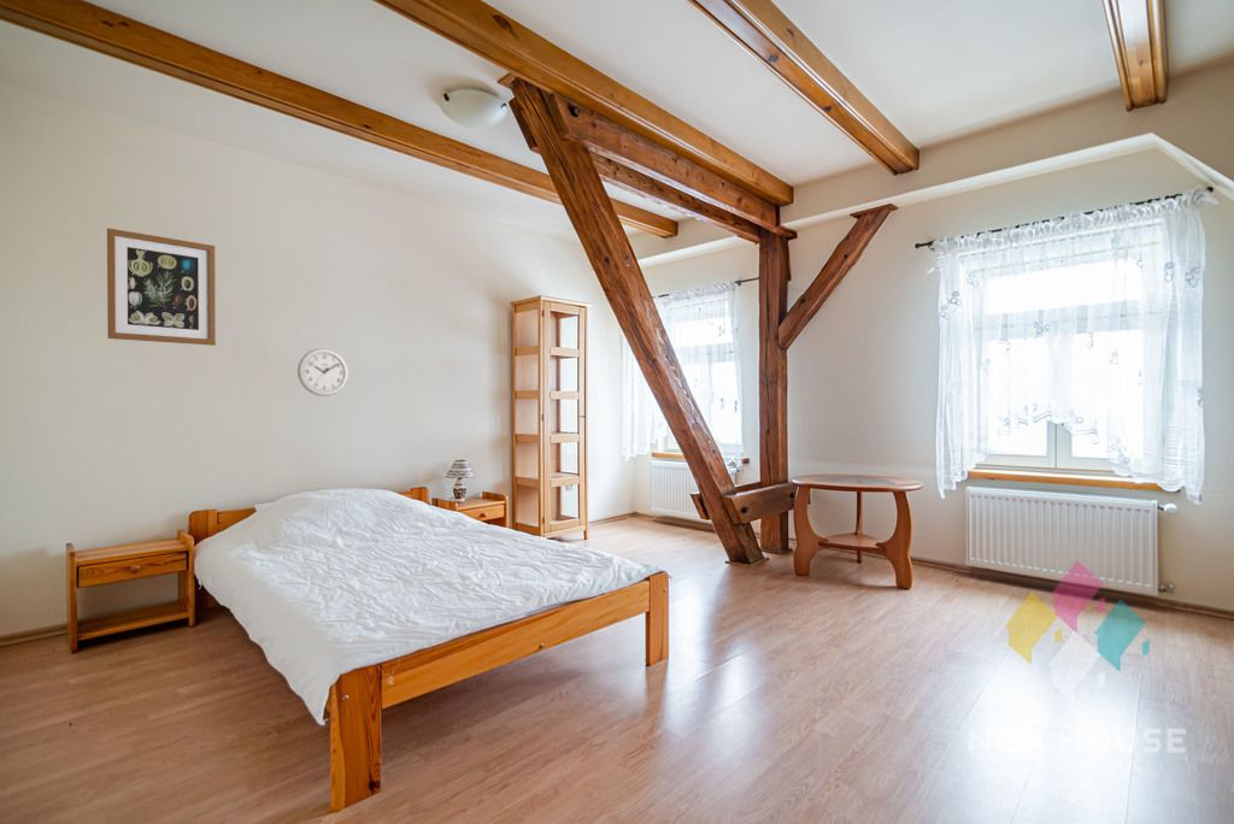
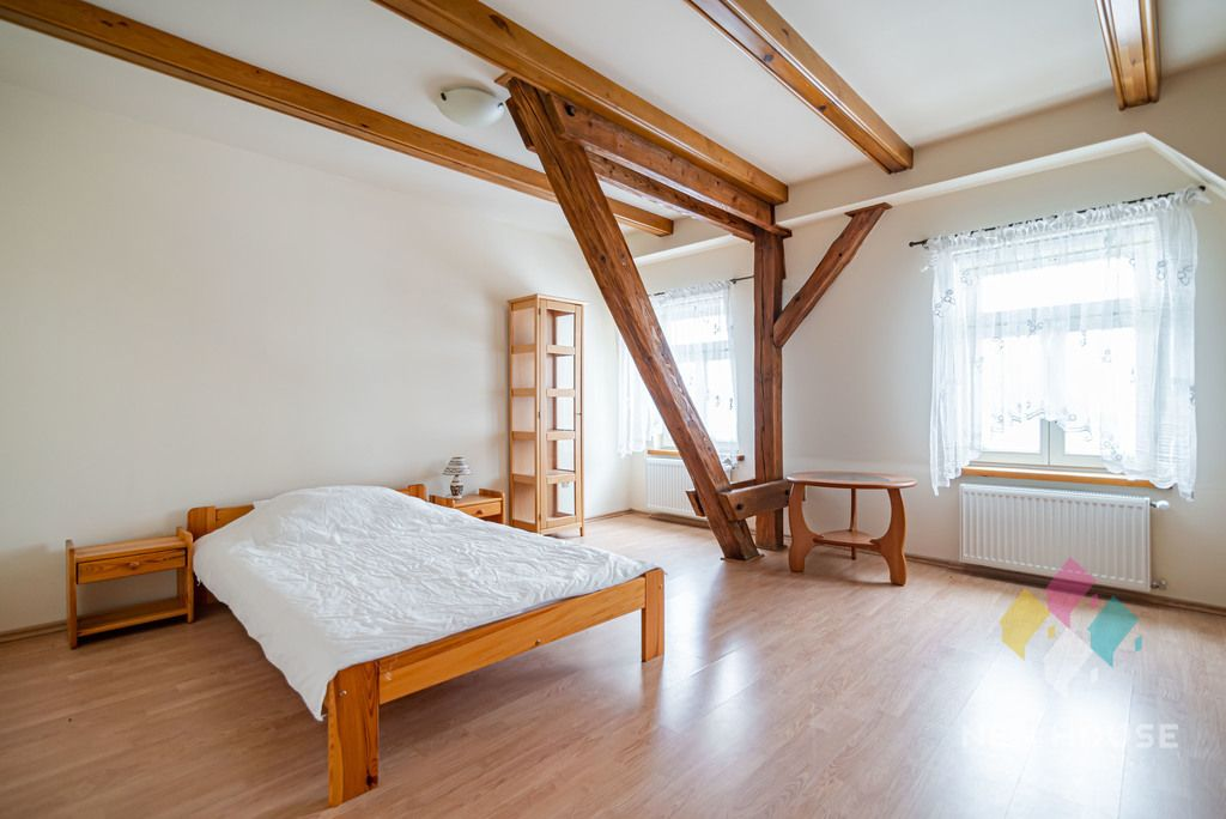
- wall art [106,226,217,347]
- wall clock [296,347,349,398]
